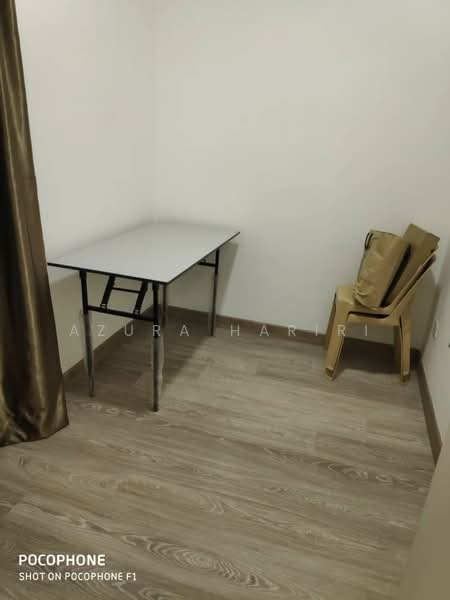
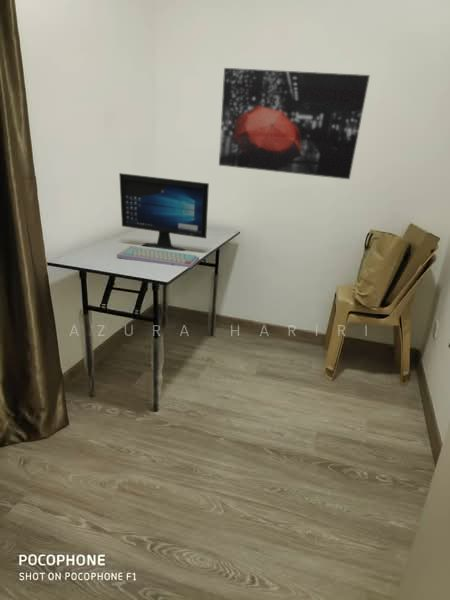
+ keyboard [116,245,200,268]
+ computer monitor [118,172,210,252]
+ wall art [218,67,371,180]
